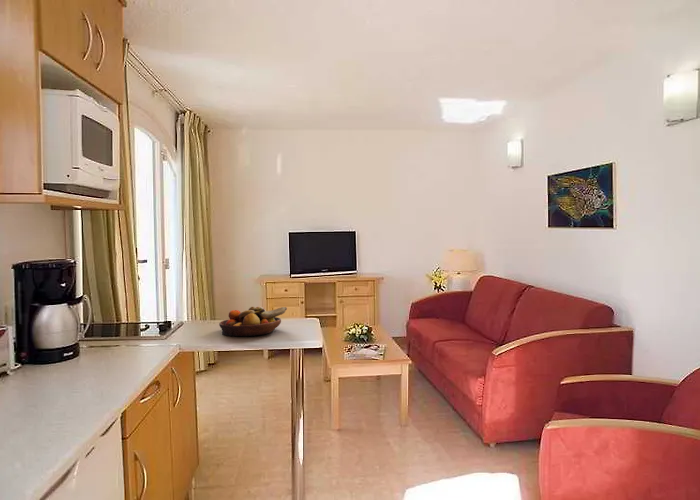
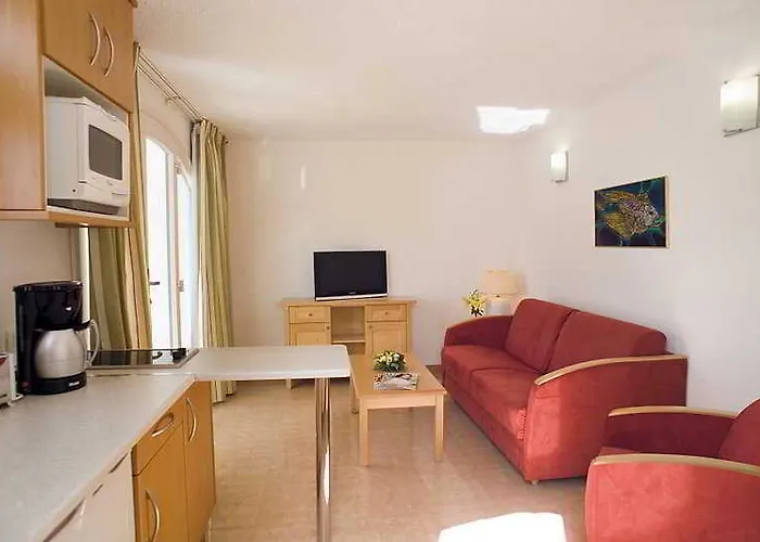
- fruit bowl [218,305,288,337]
